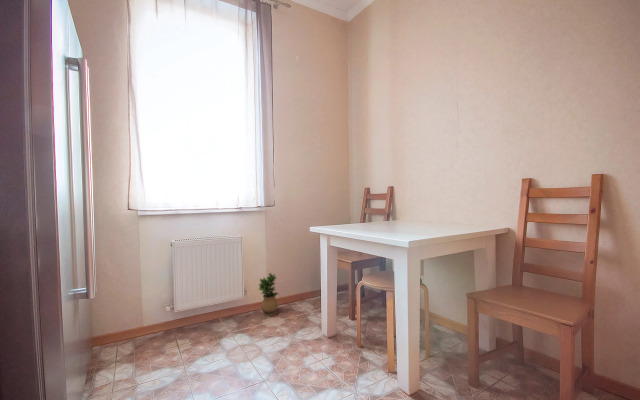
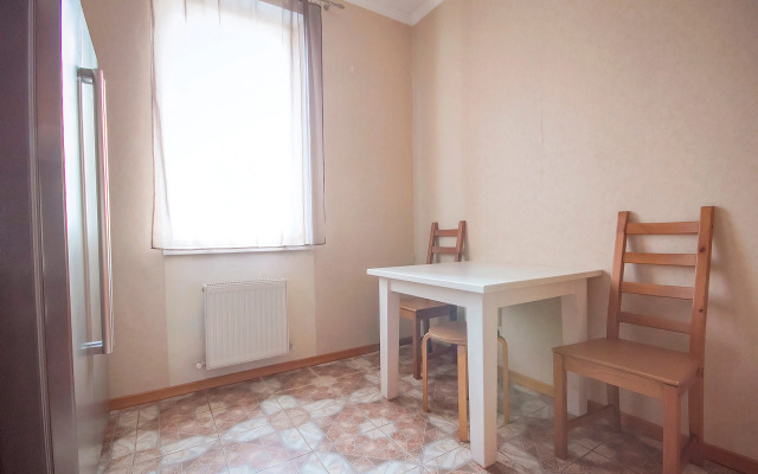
- potted plant [257,272,280,317]
